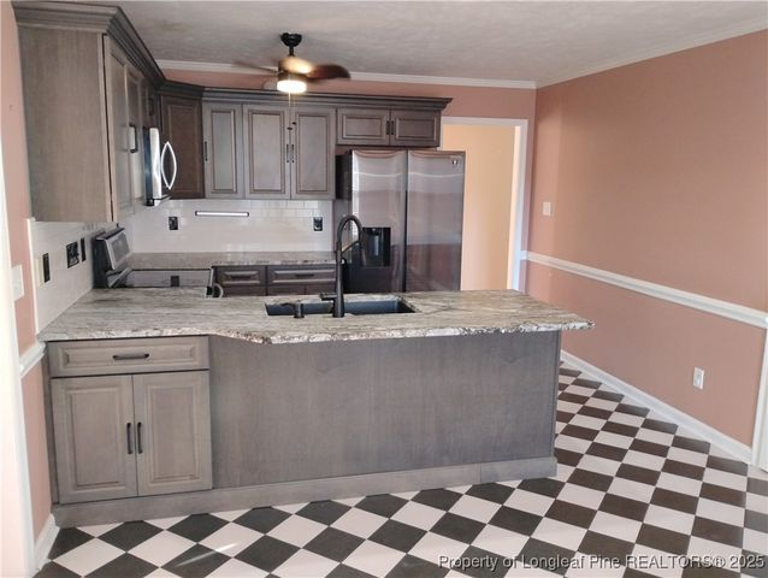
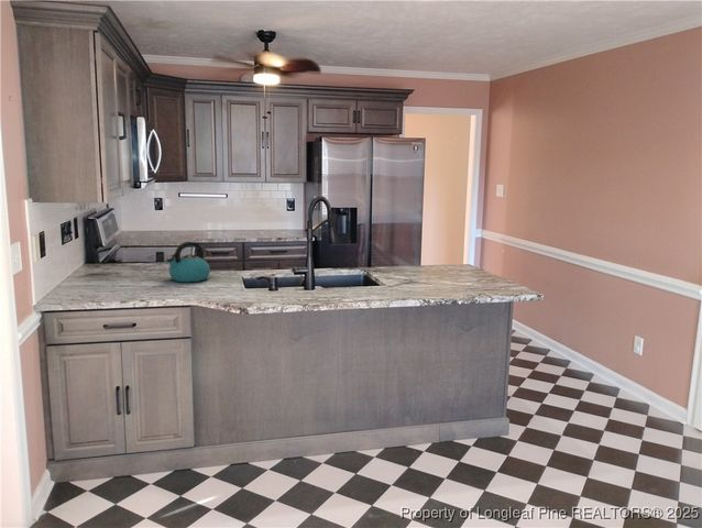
+ kettle [165,241,211,283]
